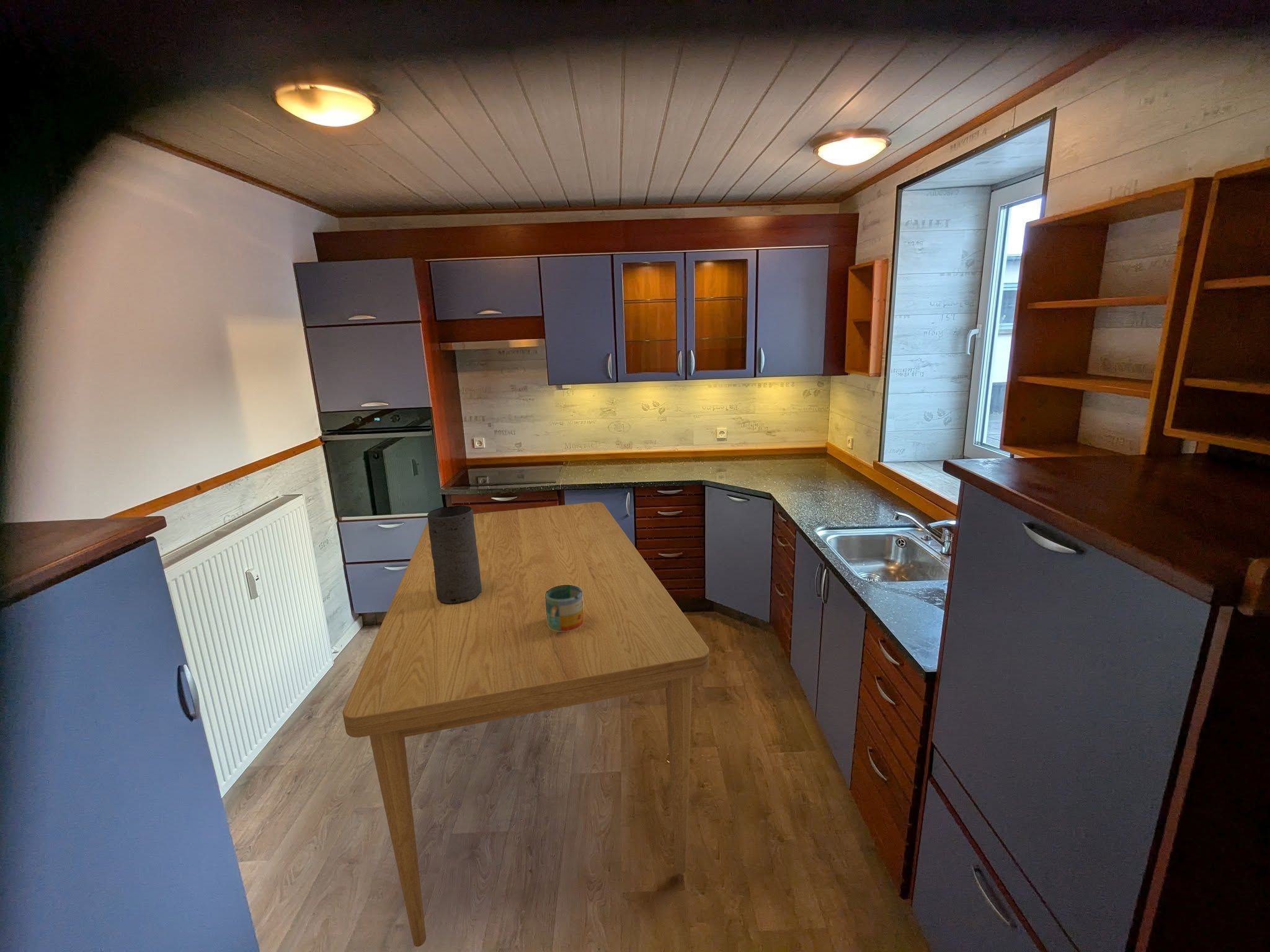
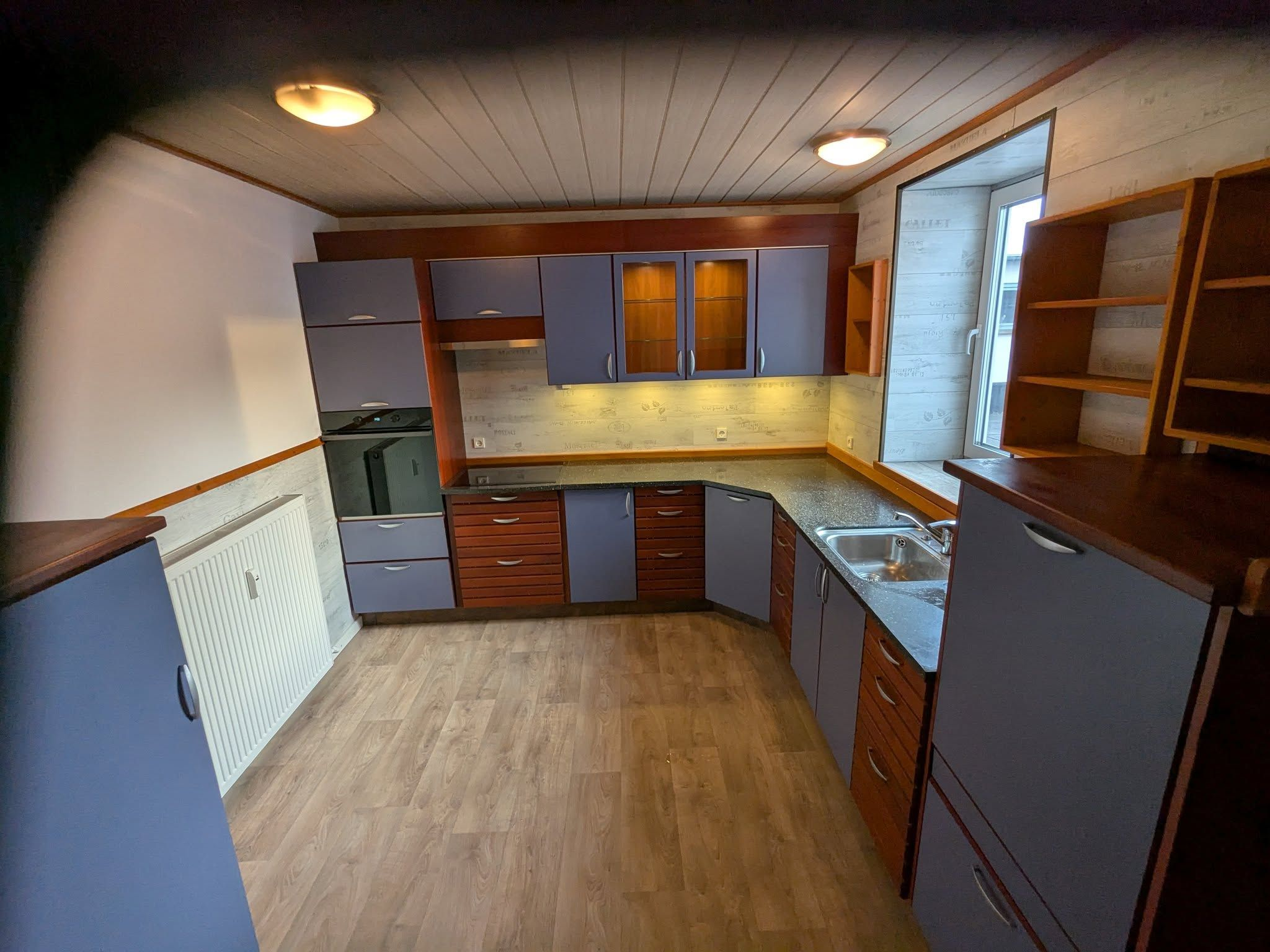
- mug [545,585,584,632]
- dining table [342,501,709,948]
- vase [427,505,482,604]
